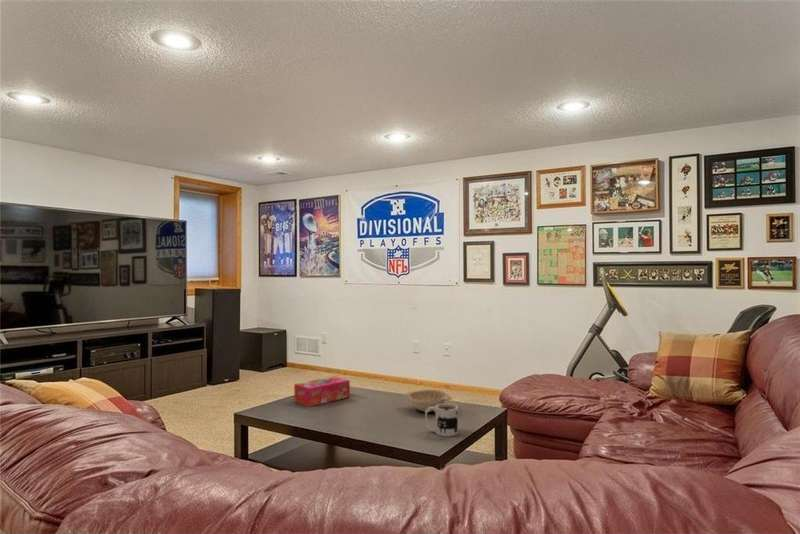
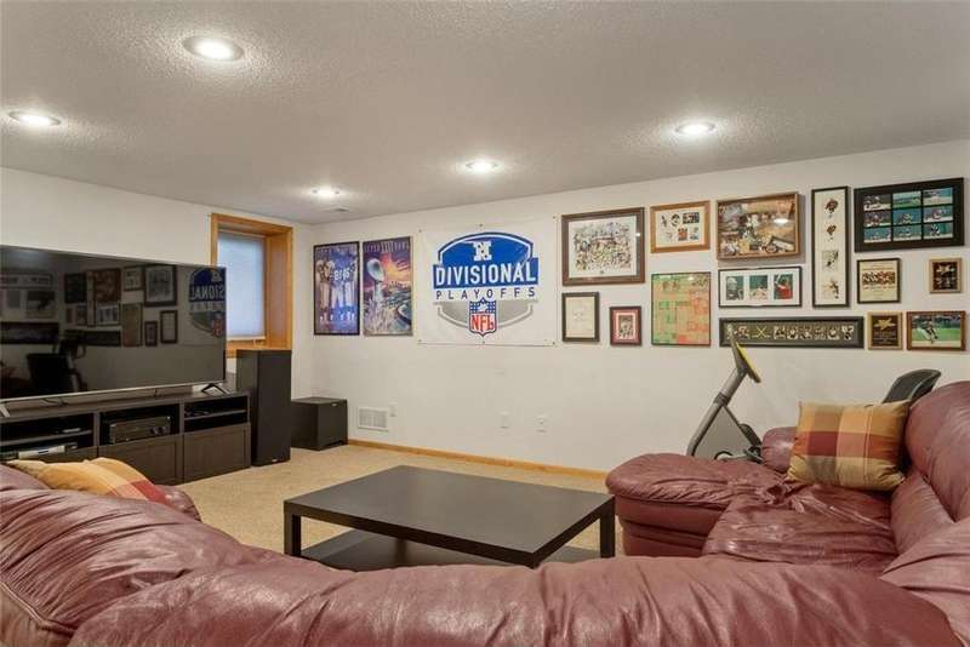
- tissue box [293,375,351,407]
- mug [424,403,459,437]
- decorative bowl [404,389,453,413]
